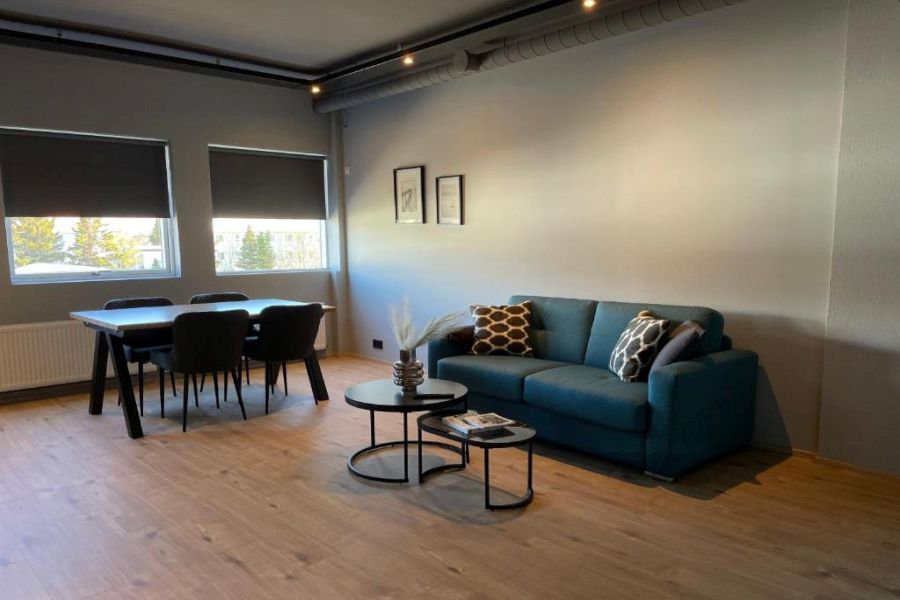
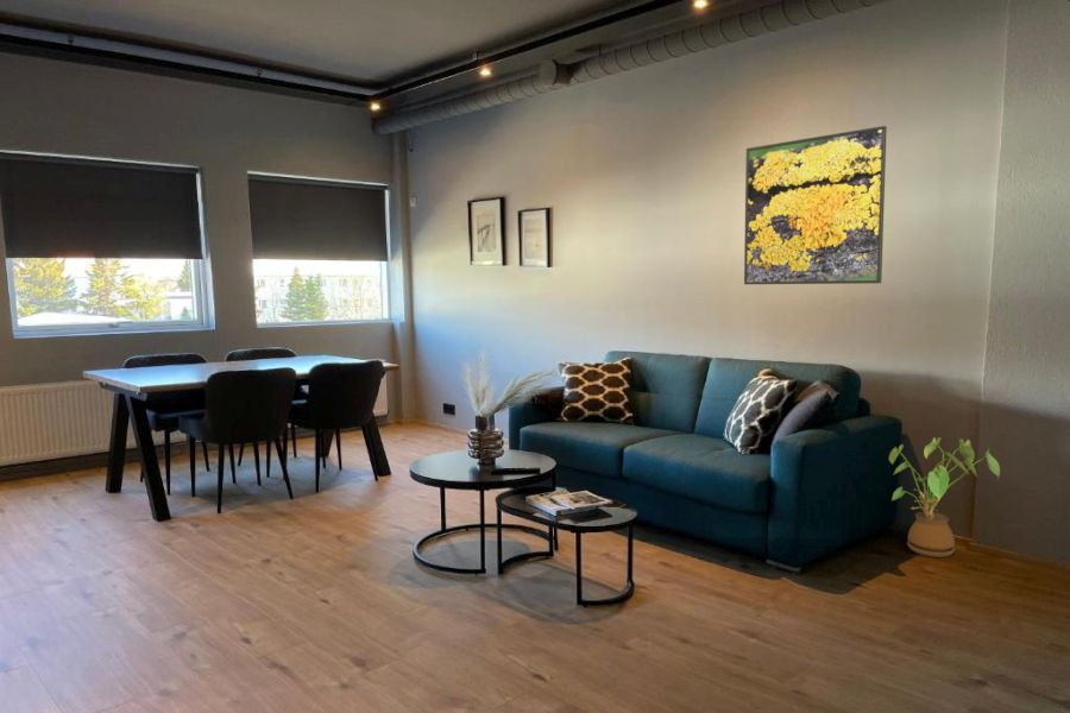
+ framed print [743,125,888,285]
+ house plant [888,436,1001,559]
